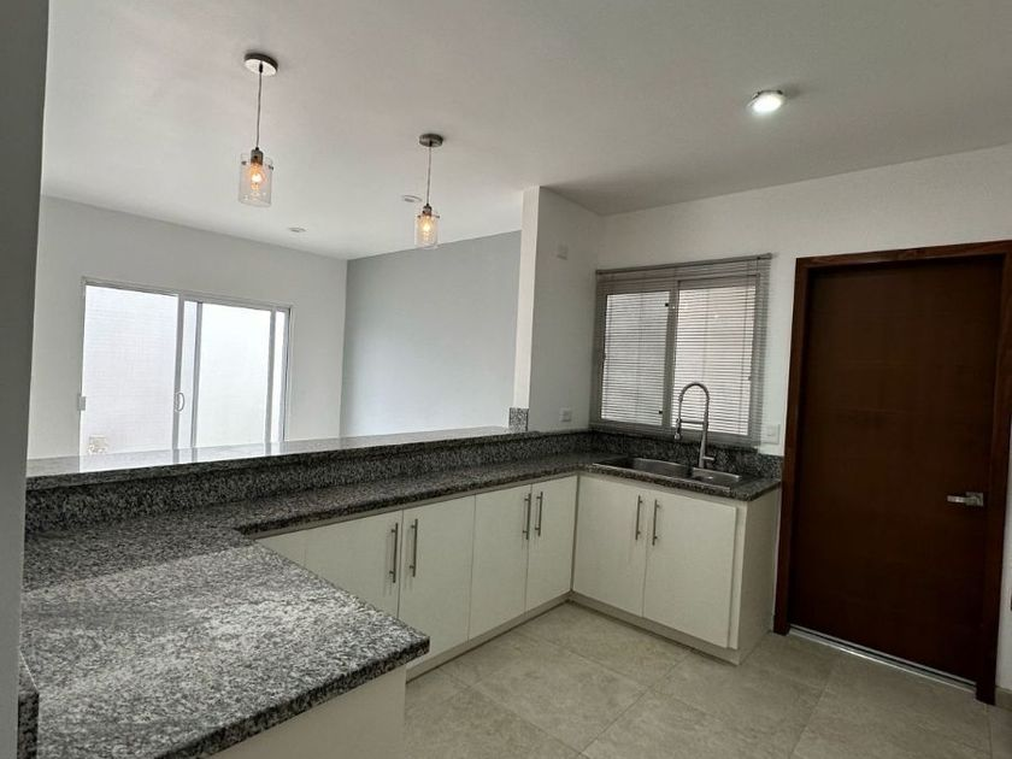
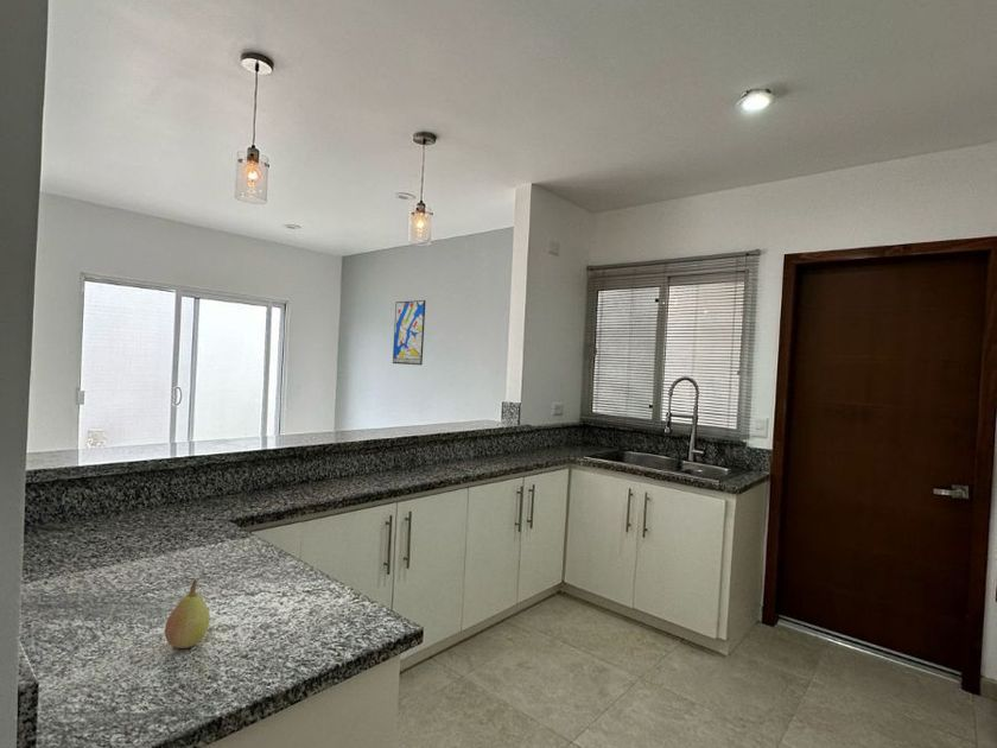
+ fruit [164,578,211,649]
+ wall art [392,299,427,366]
